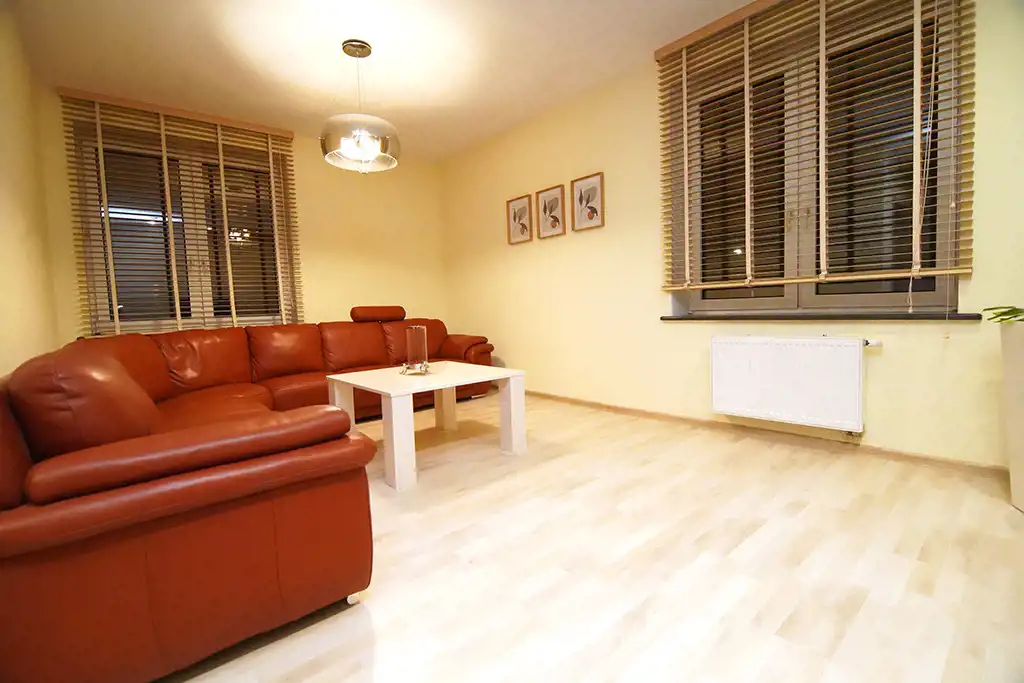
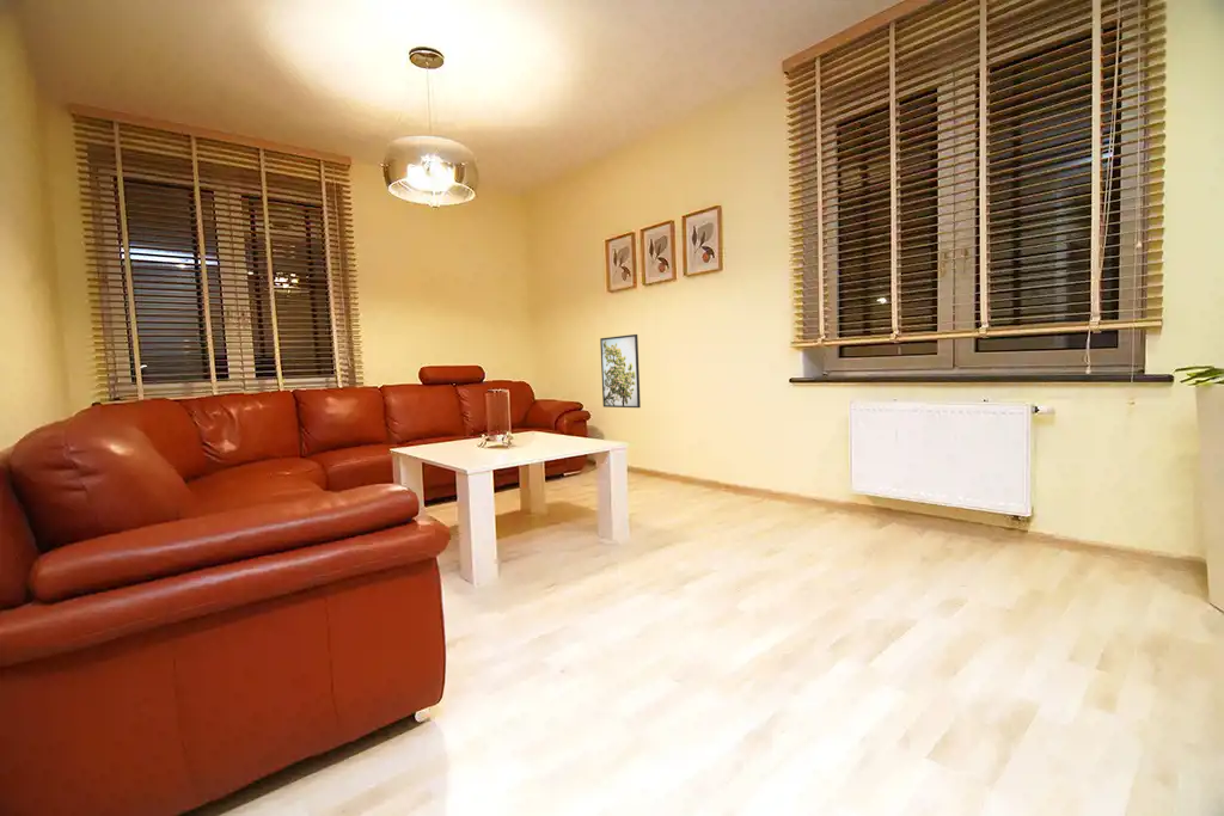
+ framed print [599,333,642,409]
